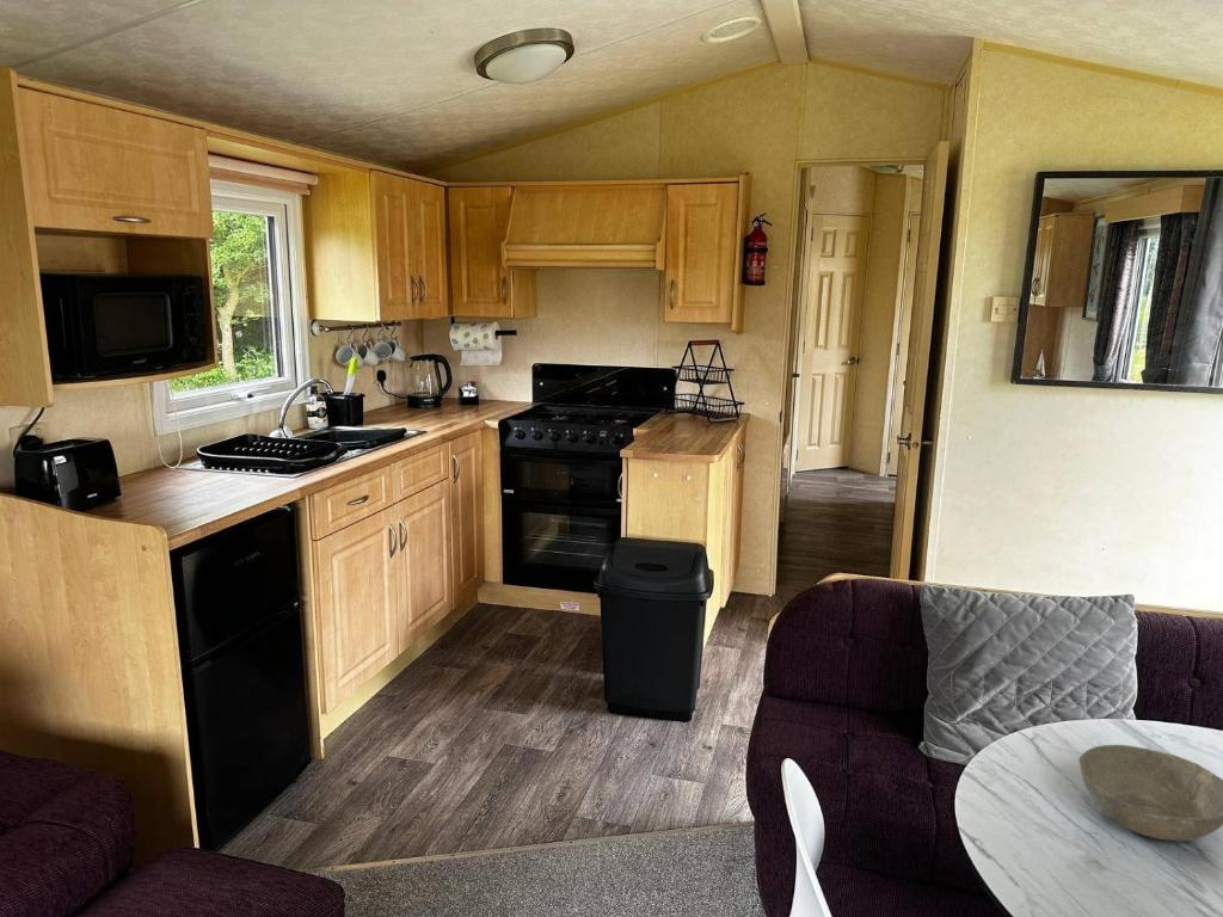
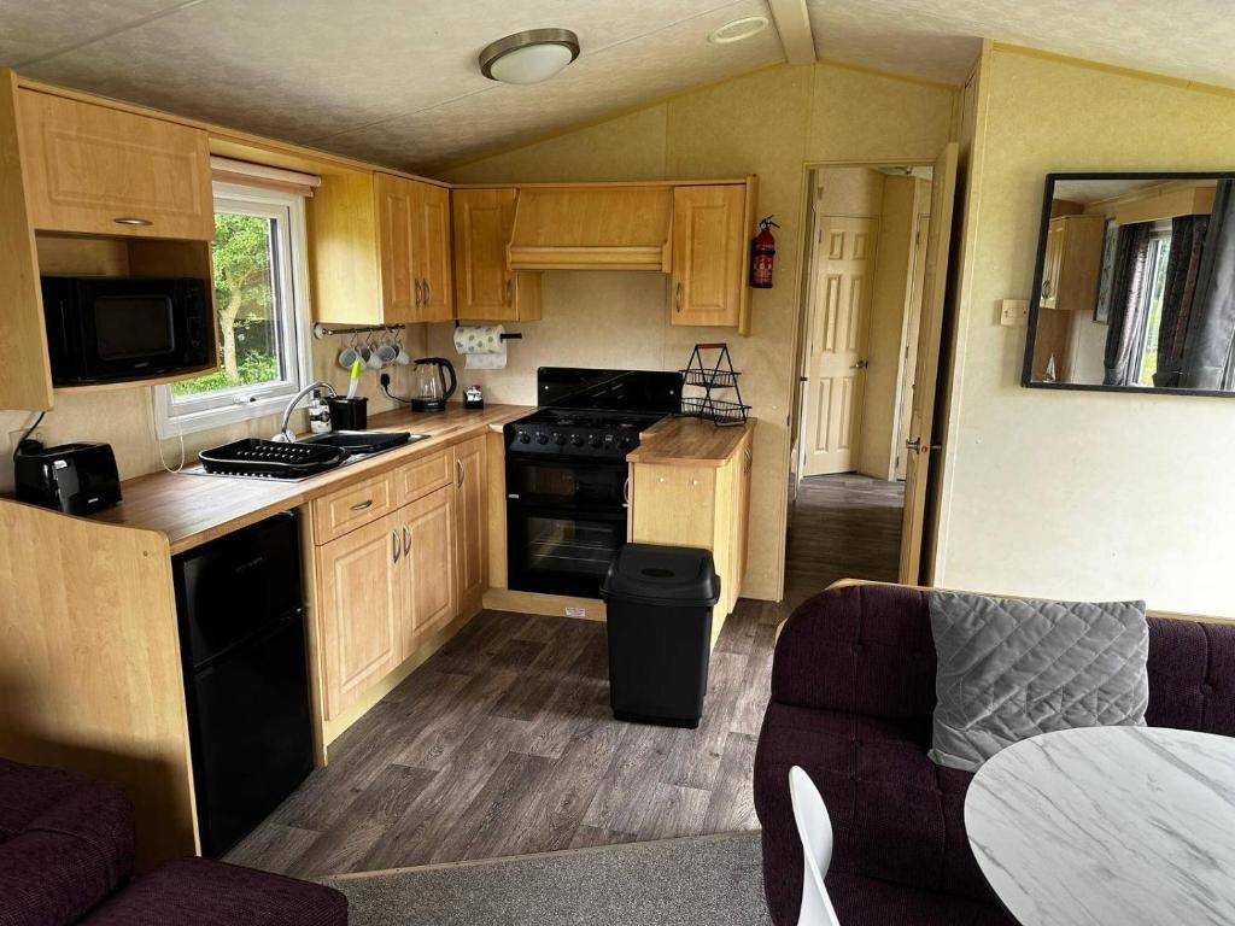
- bowl [1078,744,1223,842]
